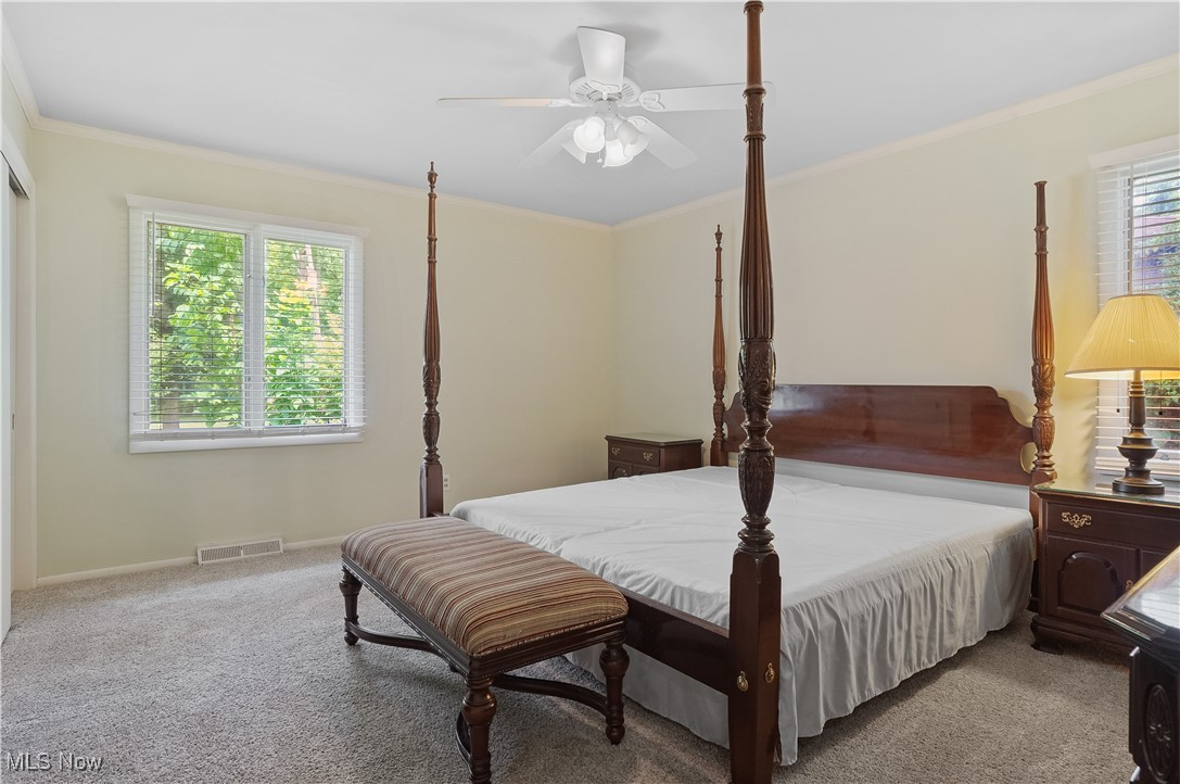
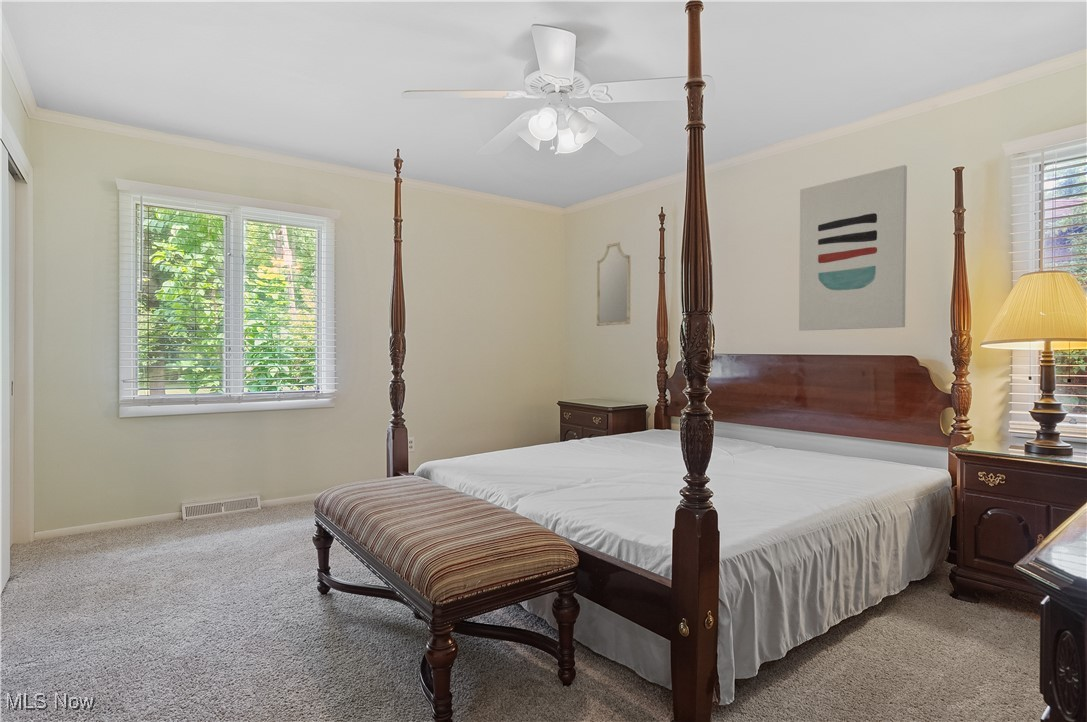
+ home mirror [596,241,631,327]
+ wall art [798,164,908,332]
